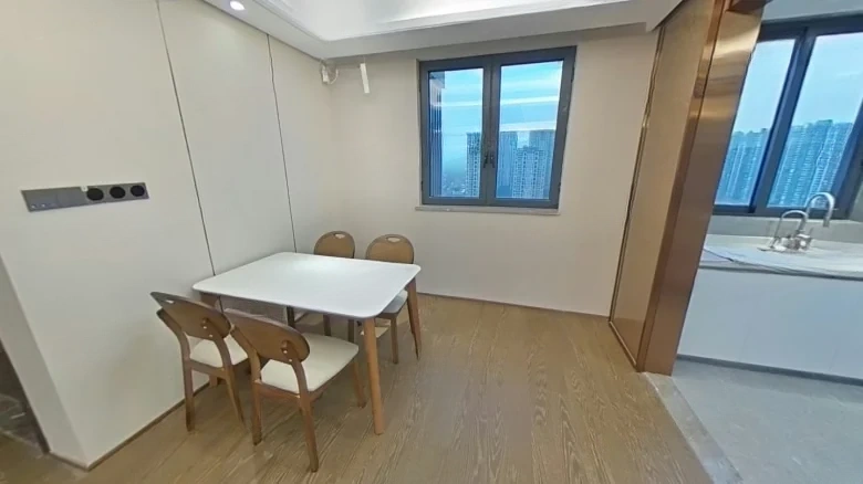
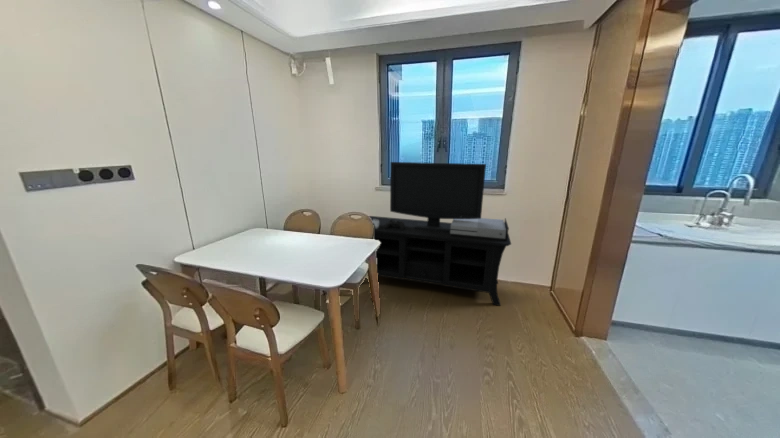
+ media console [368,161,512,307]
